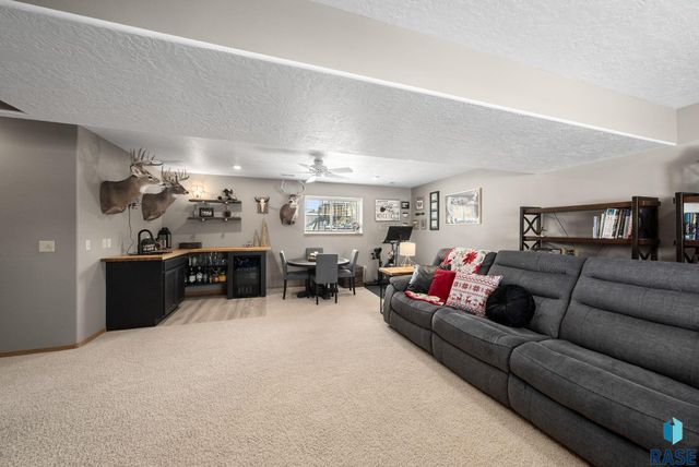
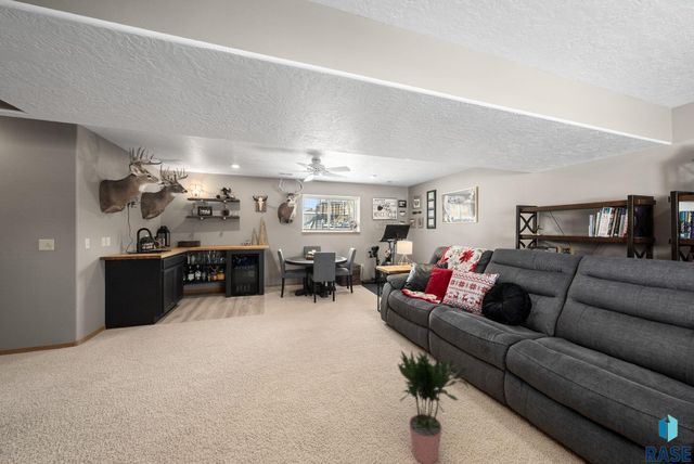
+ potted plant [396,349,470,464]
